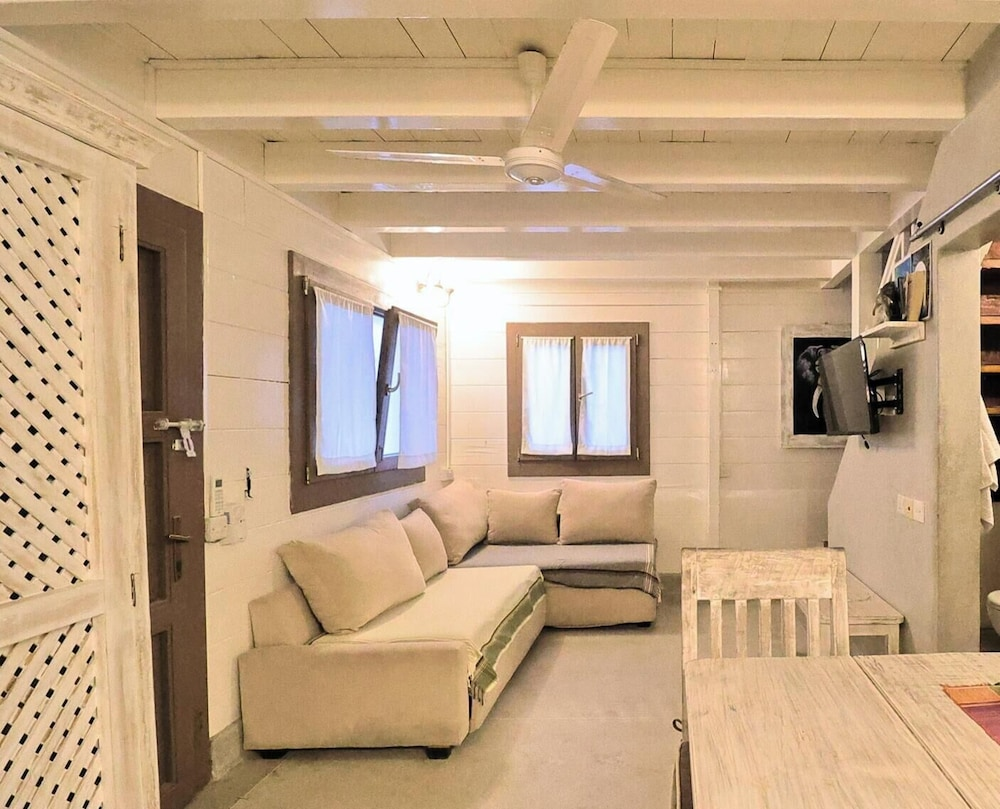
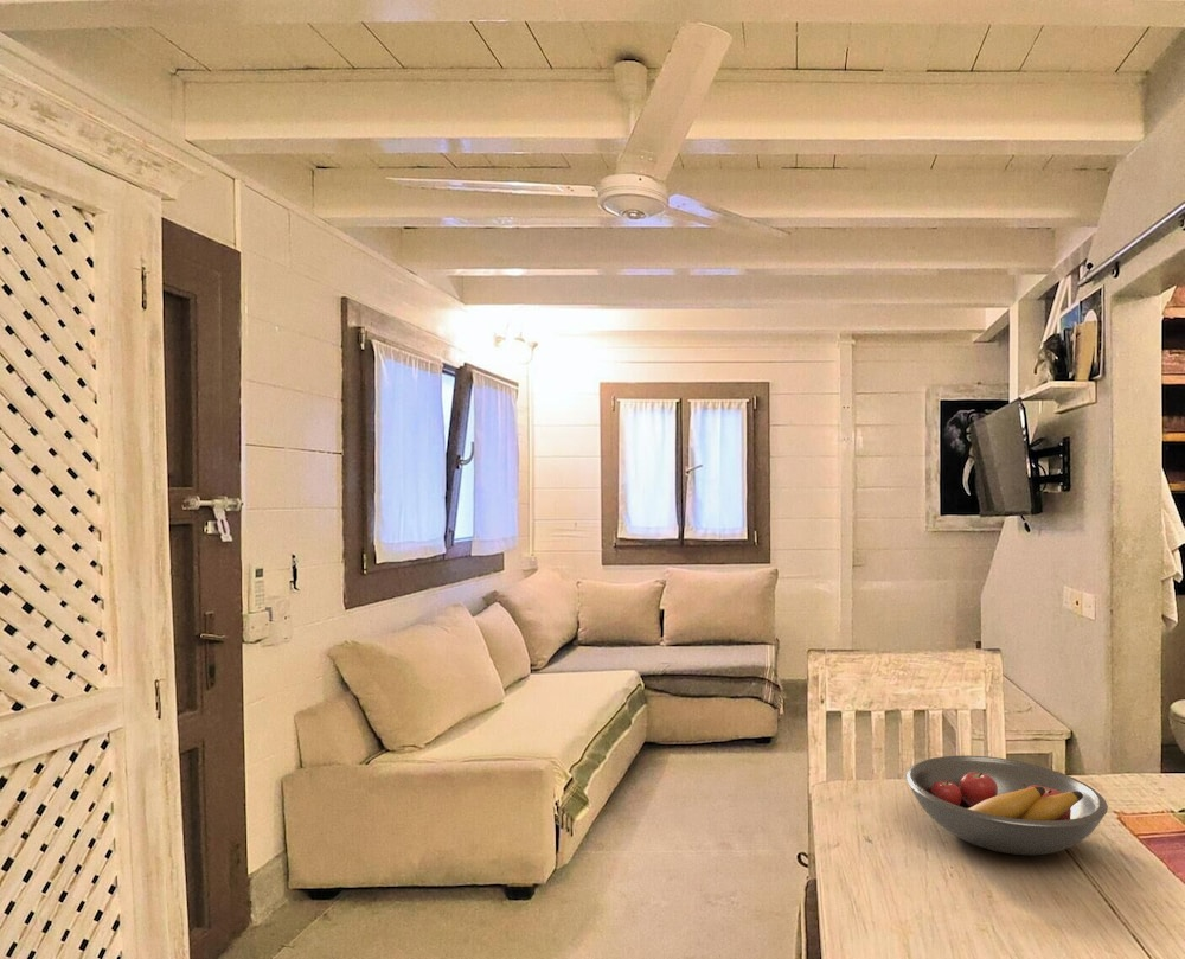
+ fruit bowl [904,755,1109,856]
